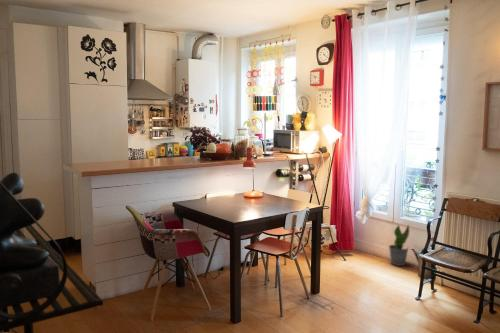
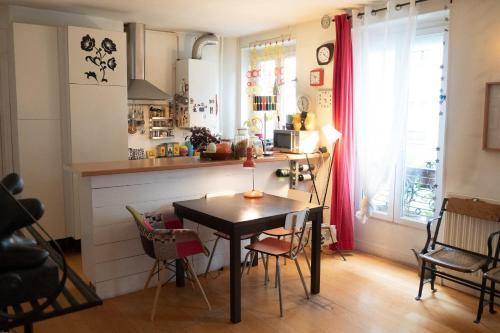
- potted plant [388,224,410,267]
